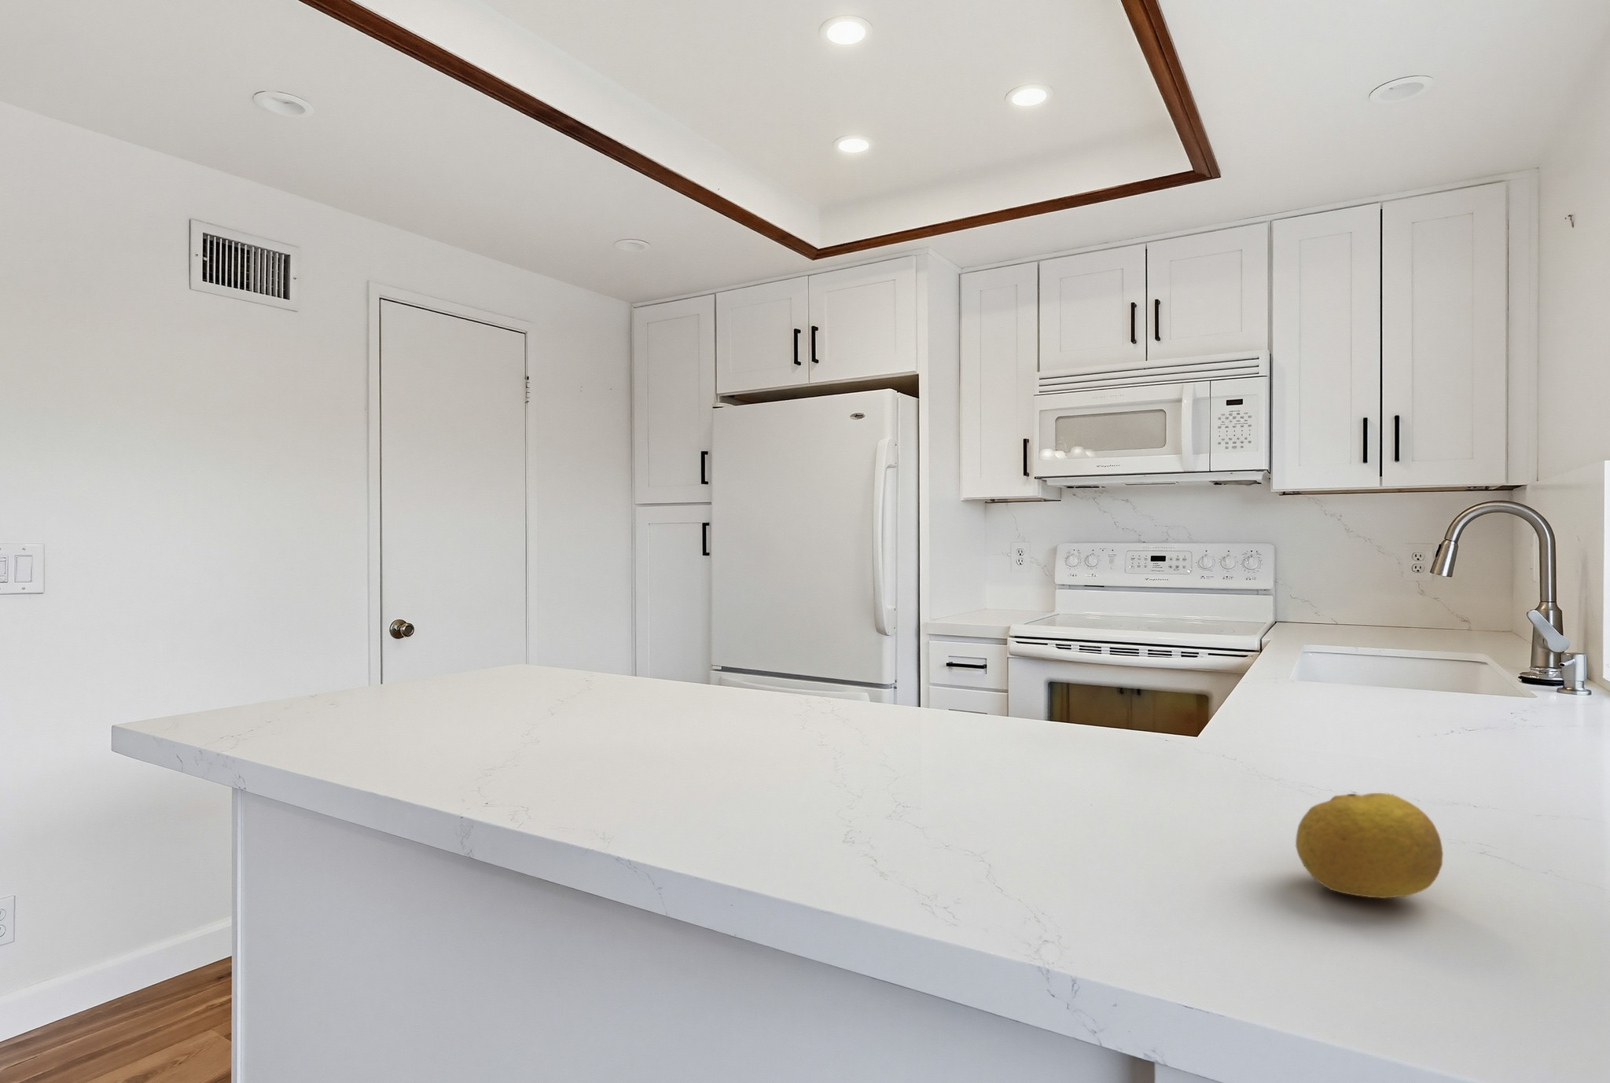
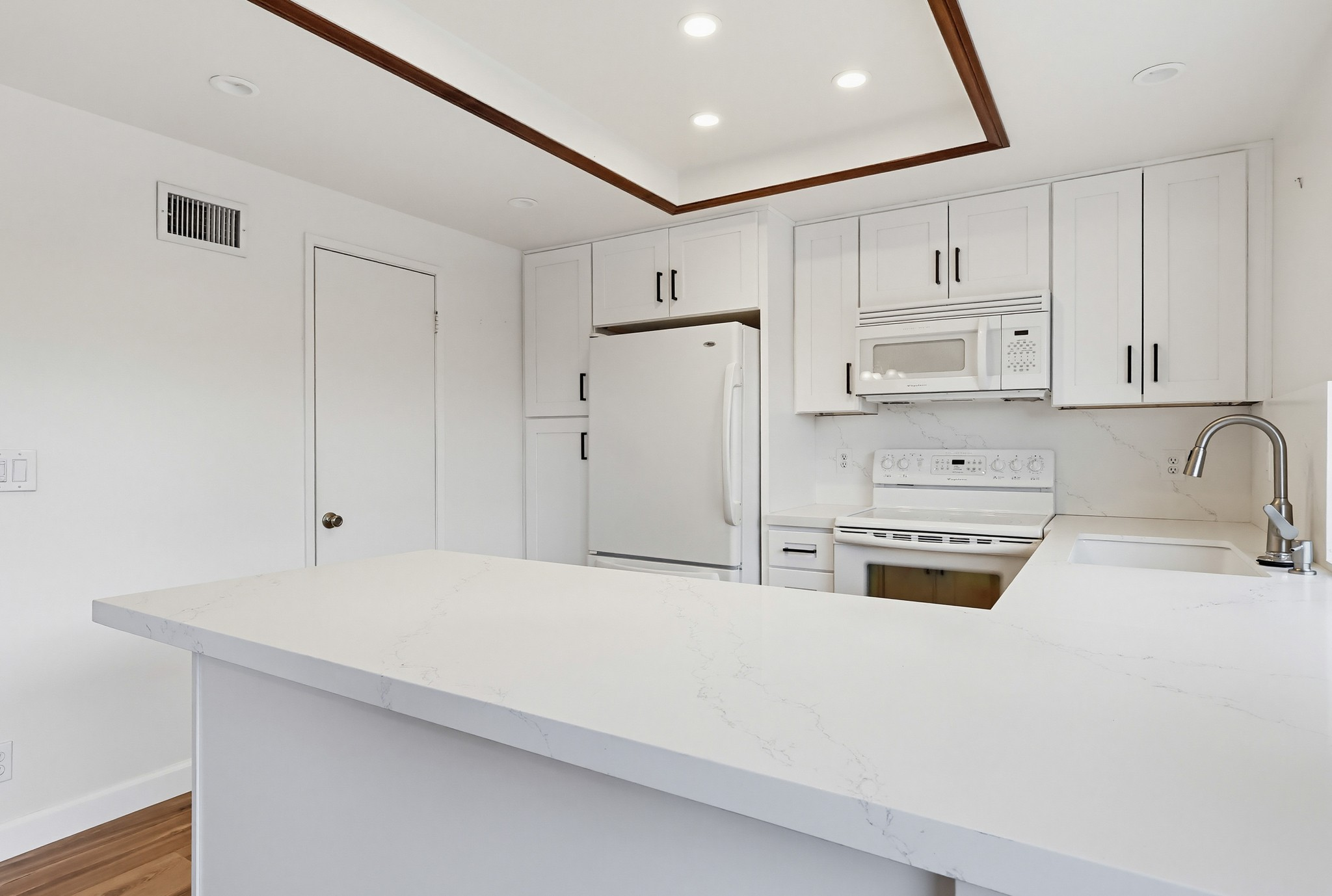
- fruit [1295,792,1444,899]
